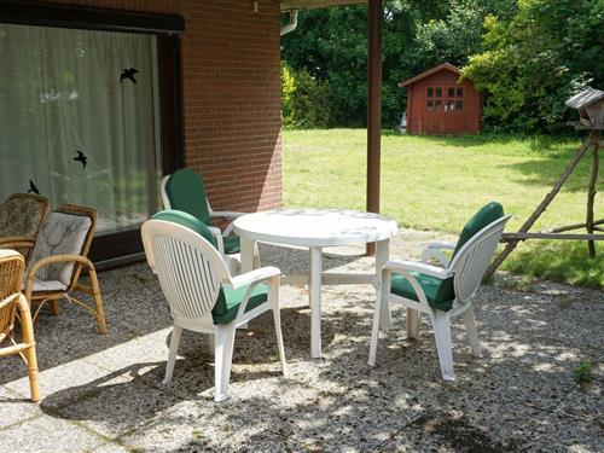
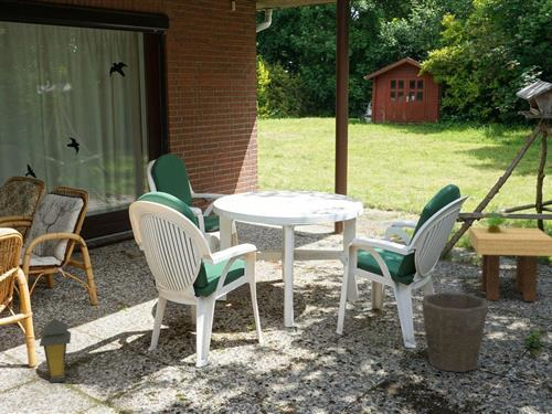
+ side table [468,226,552,302]
+ lantern [39,318,72,384]
+ waste bin [421,291,489,373]
+ potted plant [480,198,511,233]
